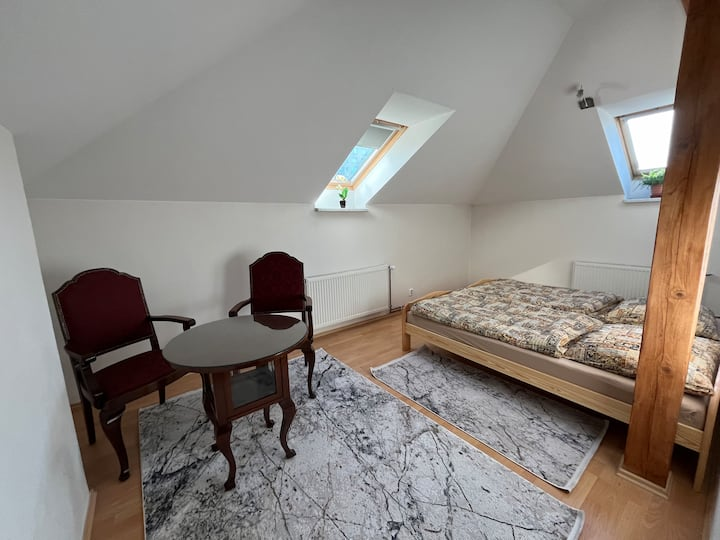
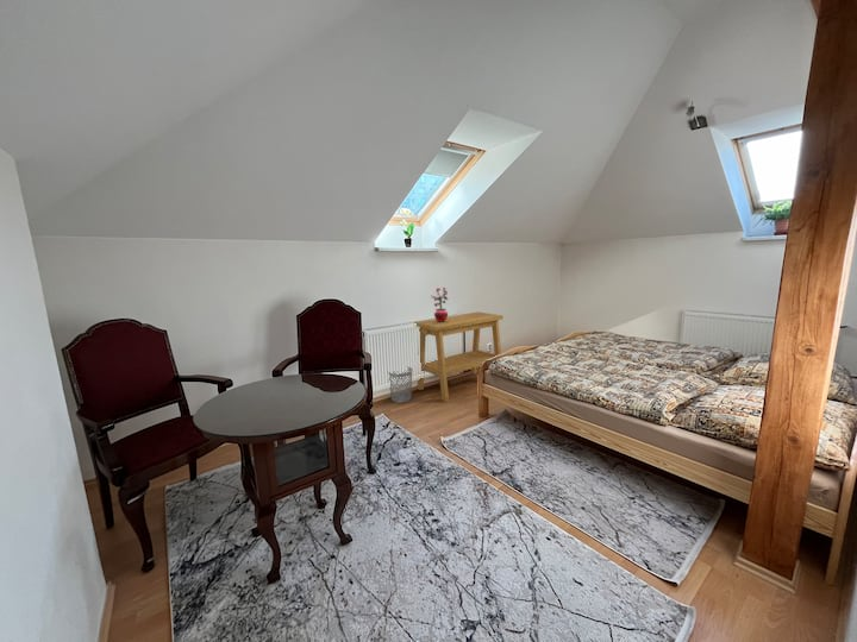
+ side table [413,310,505,403]
+ wastebasket [387,366,413,404]
+ potted plant [428,287,450,322]
